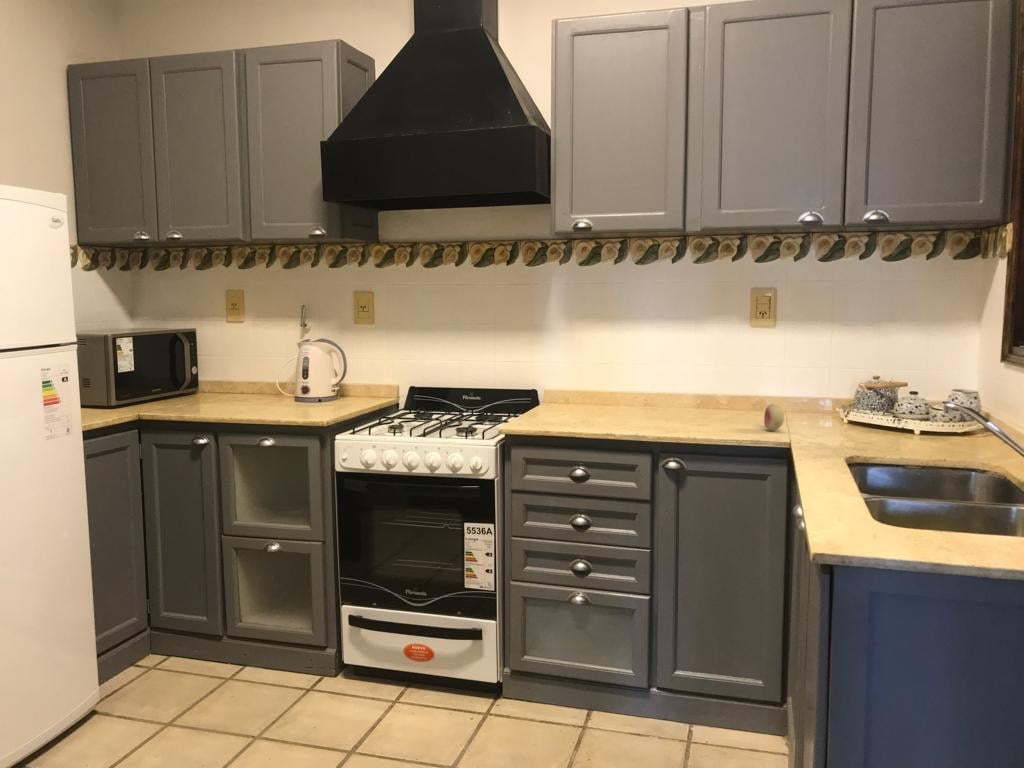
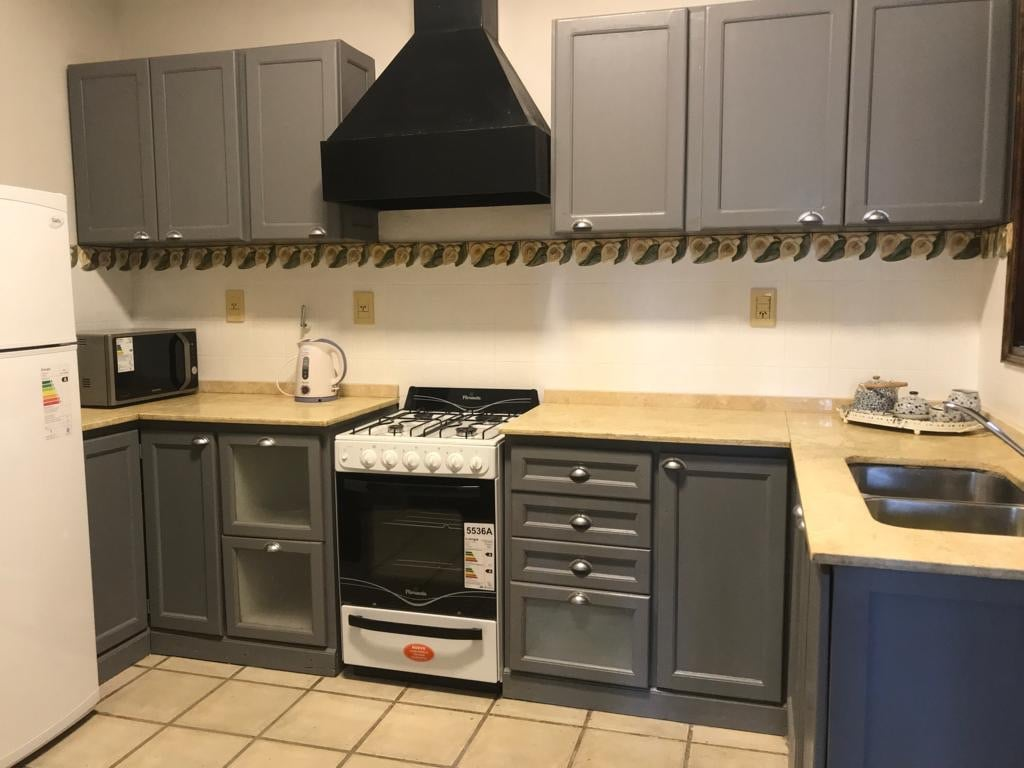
- fruit [763,403,785,432]
